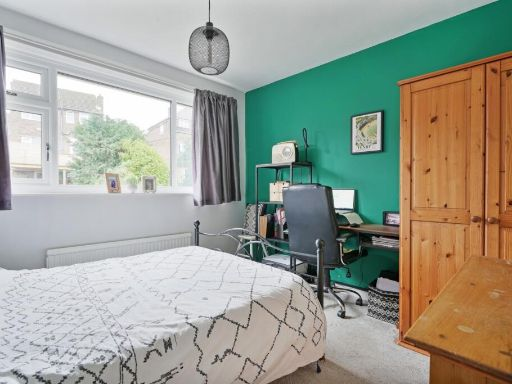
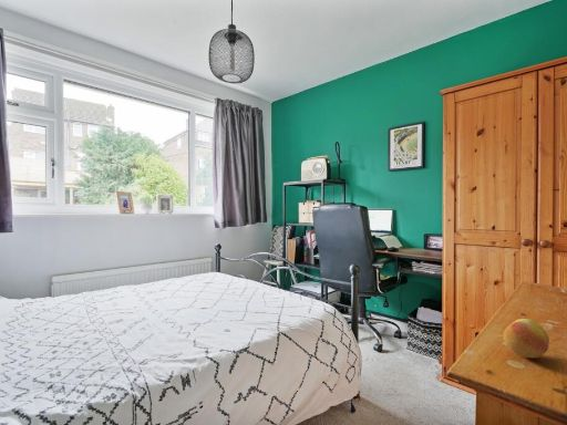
+ fruit [503,318,550,359]
